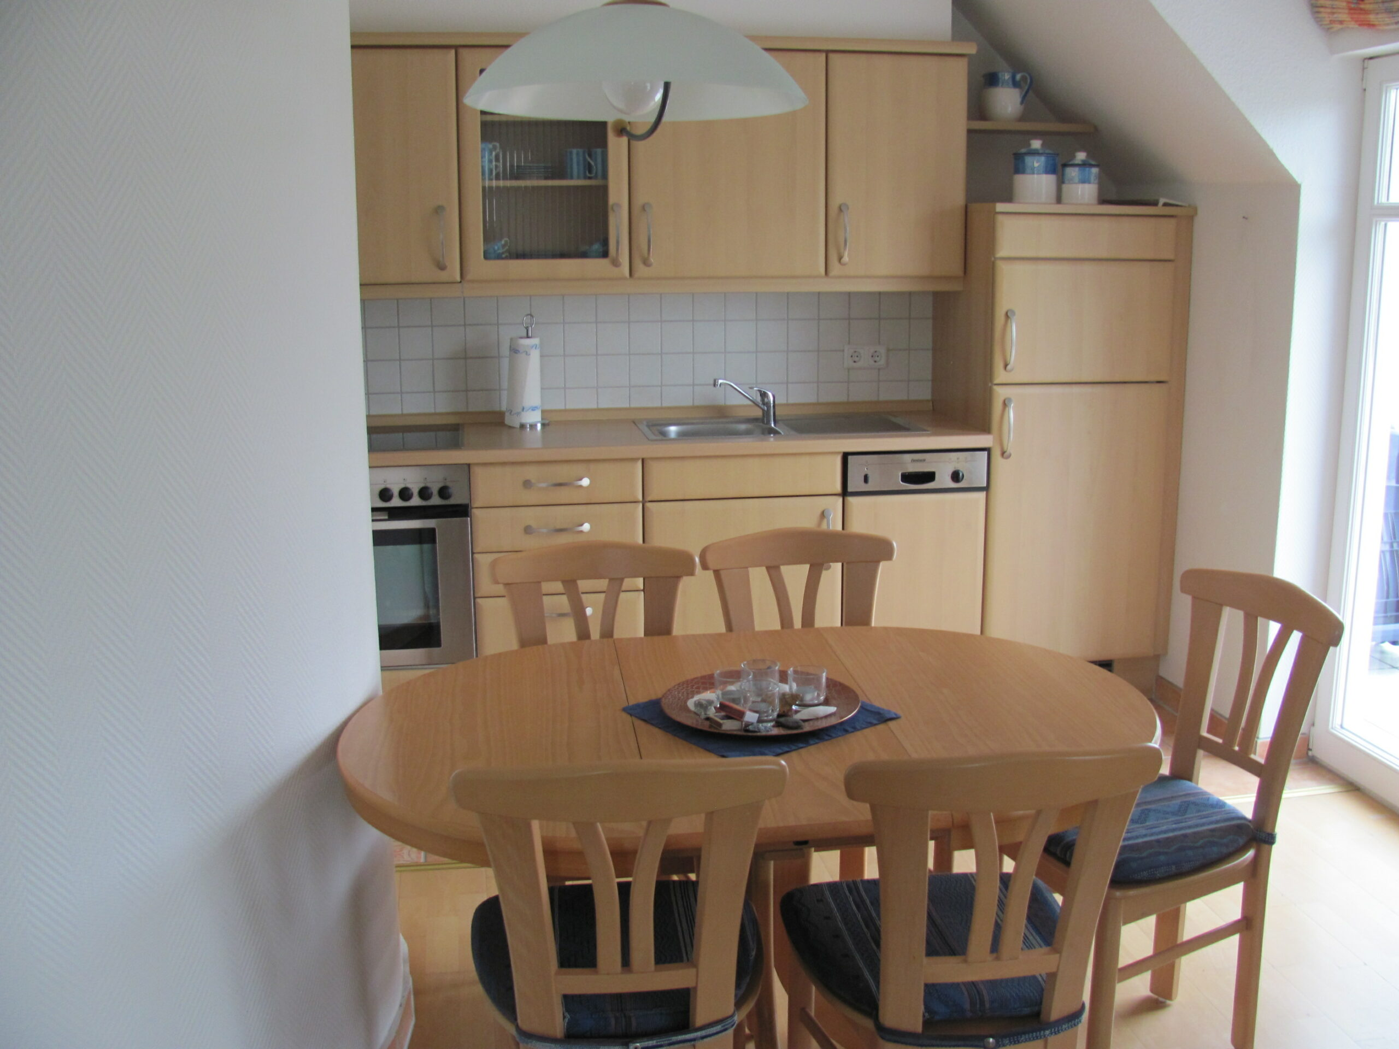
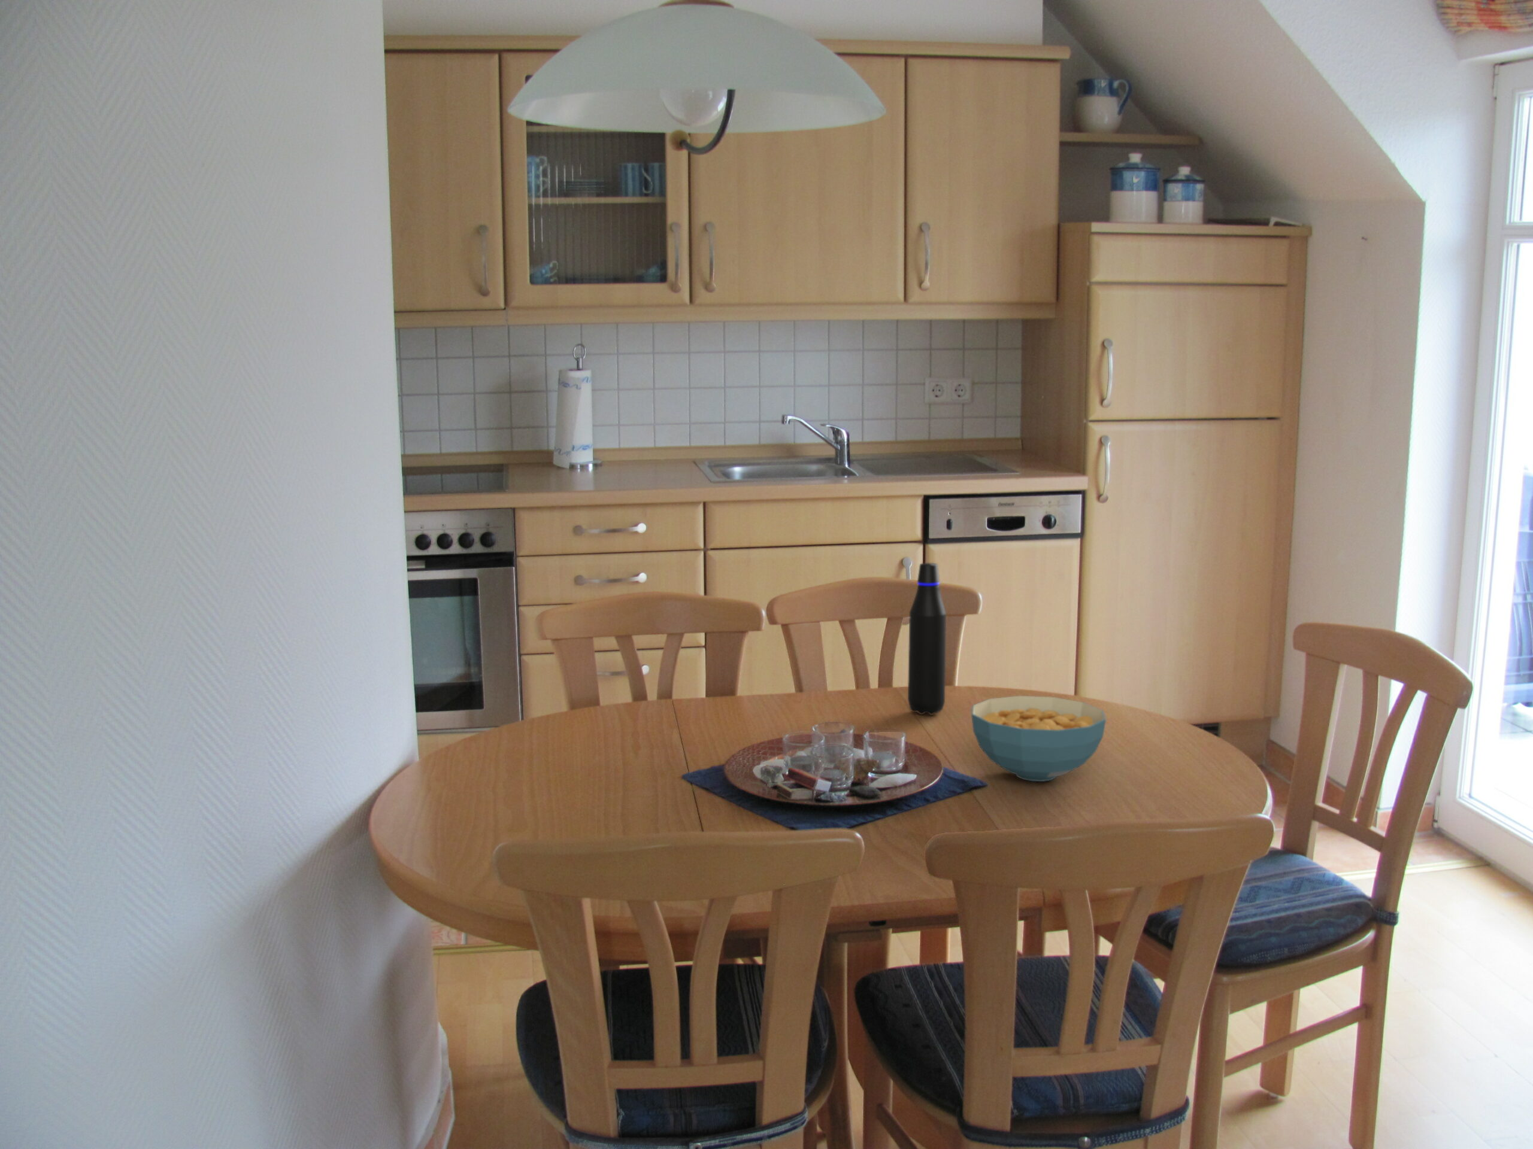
+ water bottle [908,562,946,716]
+ cereal bowl [970,695,1107,782]
